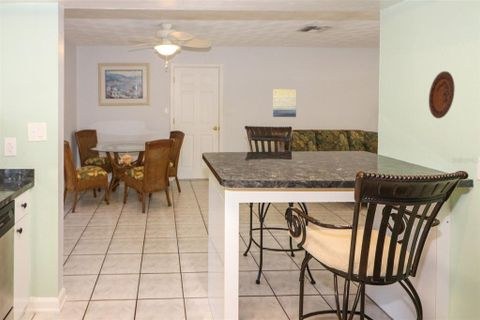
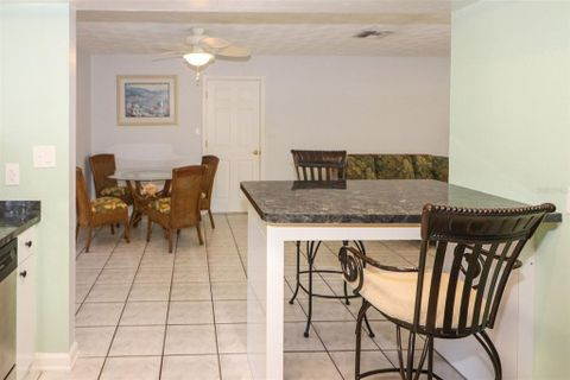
- wall art [272,88,297,118]
- decorative plate [428,70,456,119]
